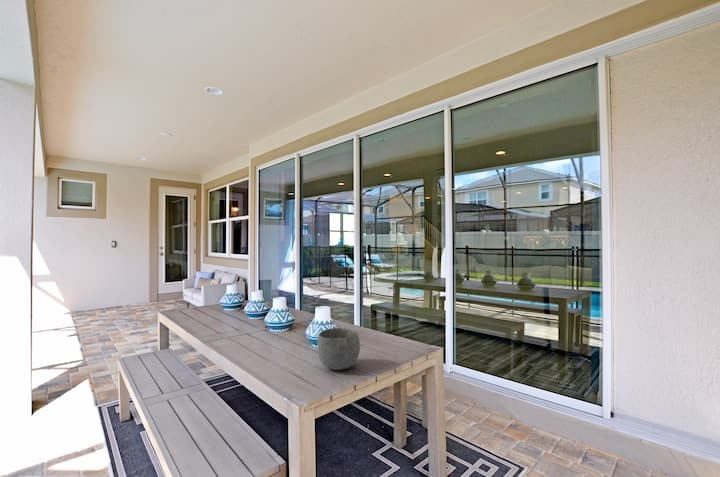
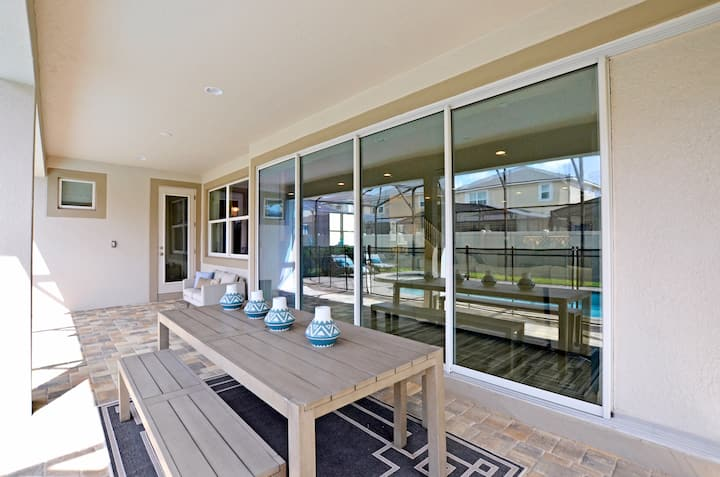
- bowl [317,327,361,371]
